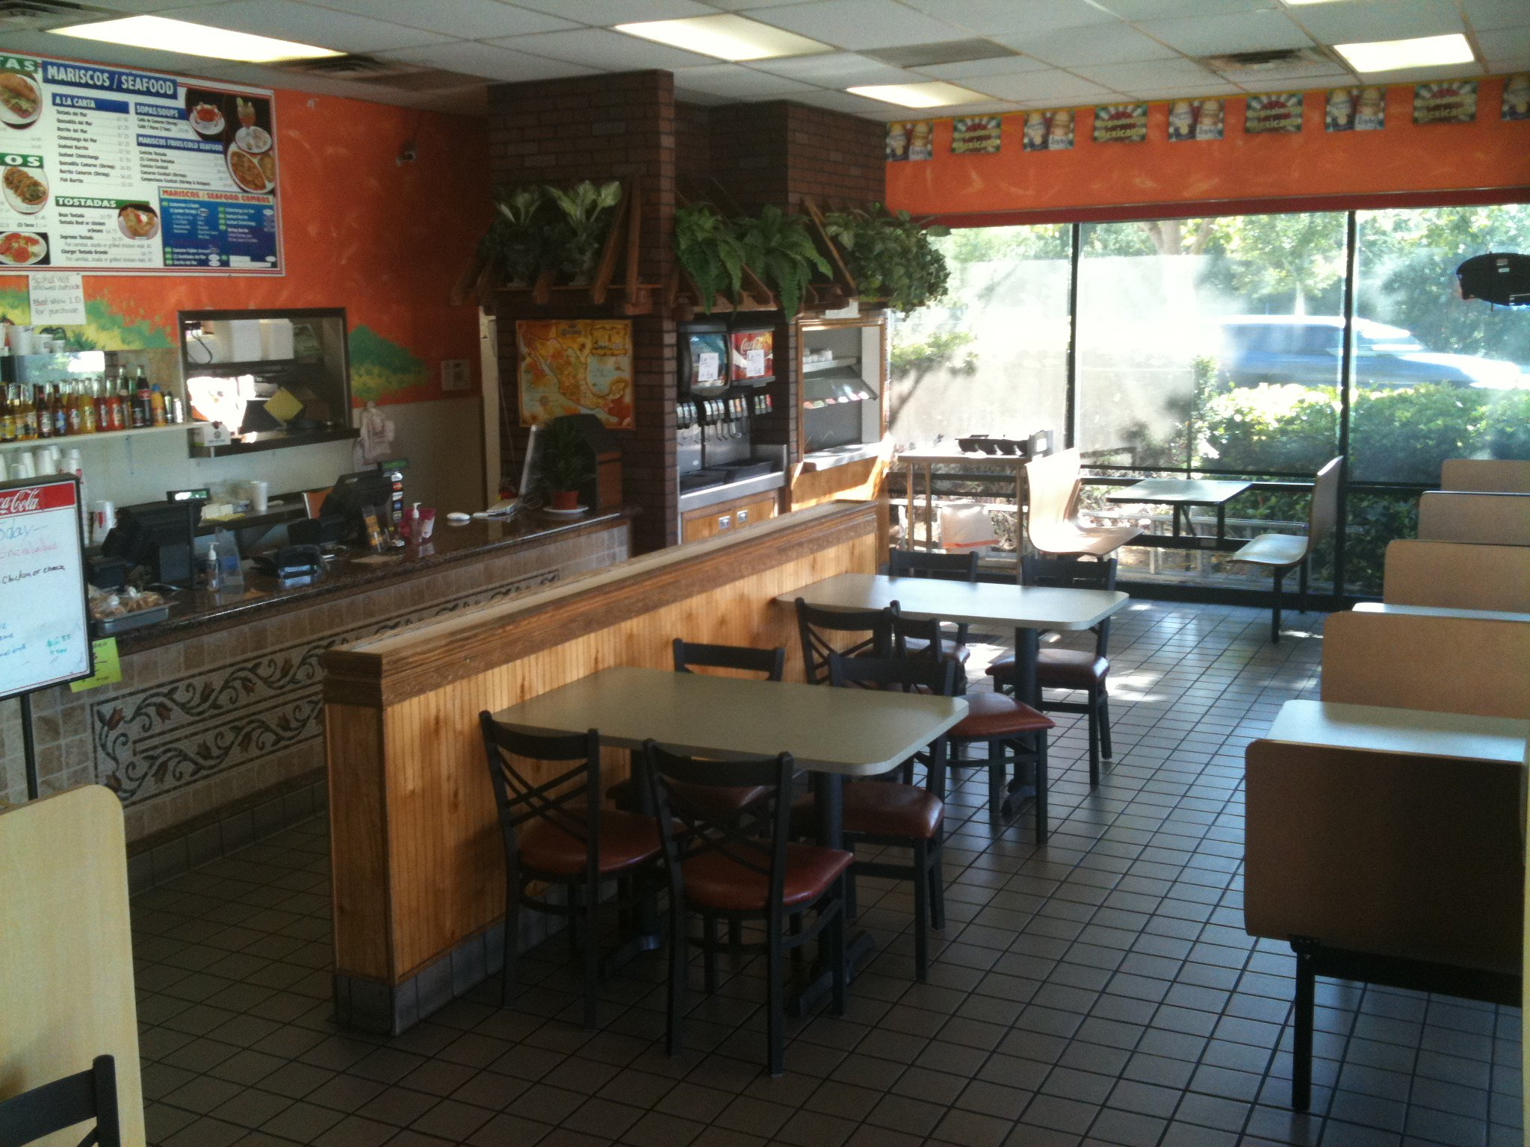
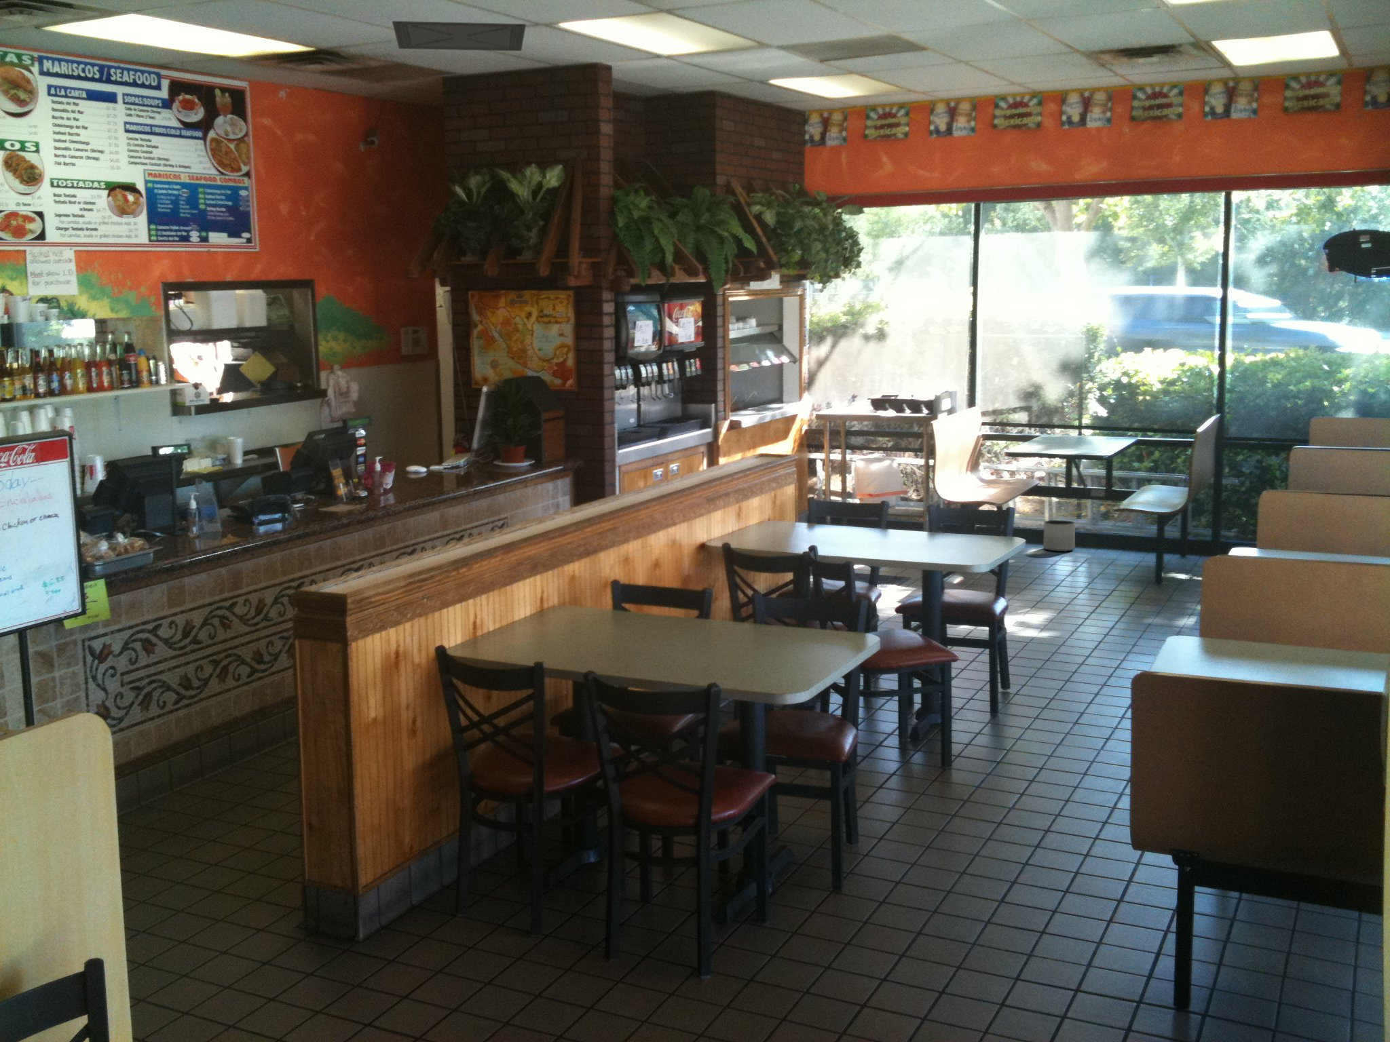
+ ceiling vent [392,21,526,51]
+ planter [1042,520,1076,553]
